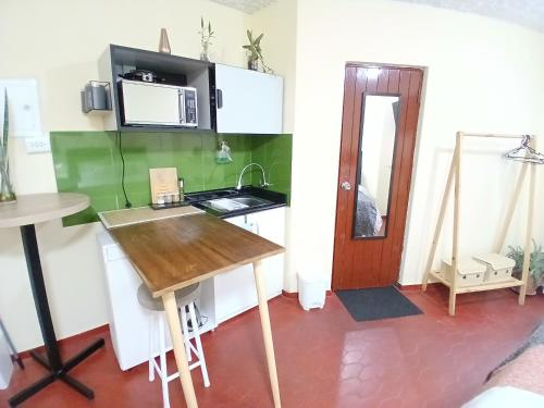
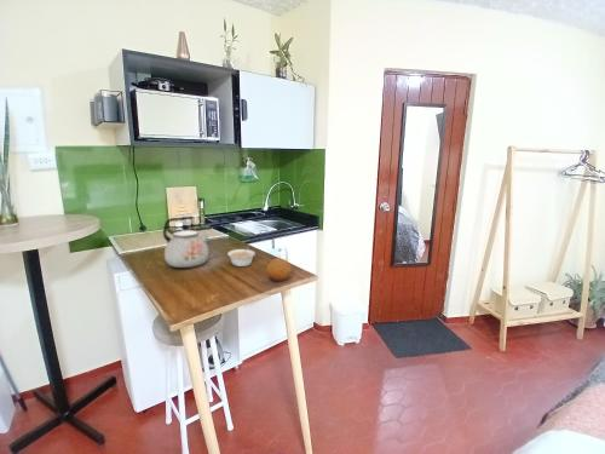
+ legume [226,245,257,268]
+ kettle [162,215,211,269]
+ fruit [265,257,293,282]
